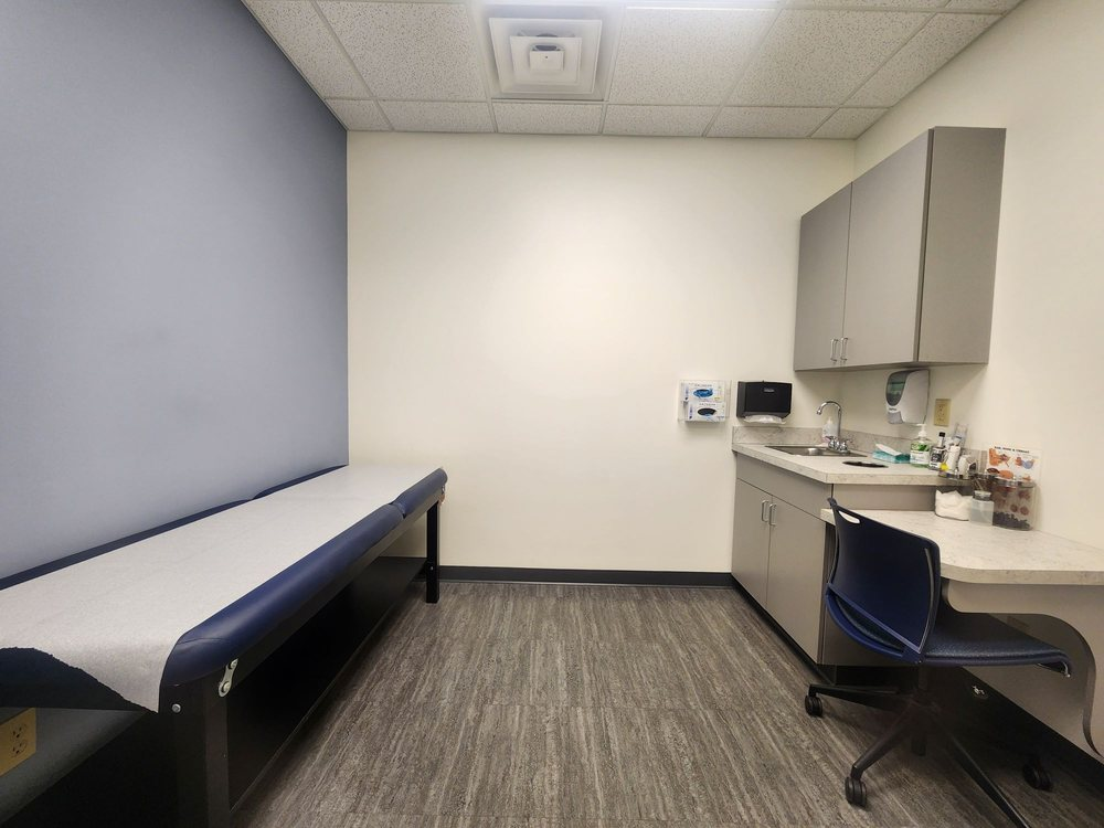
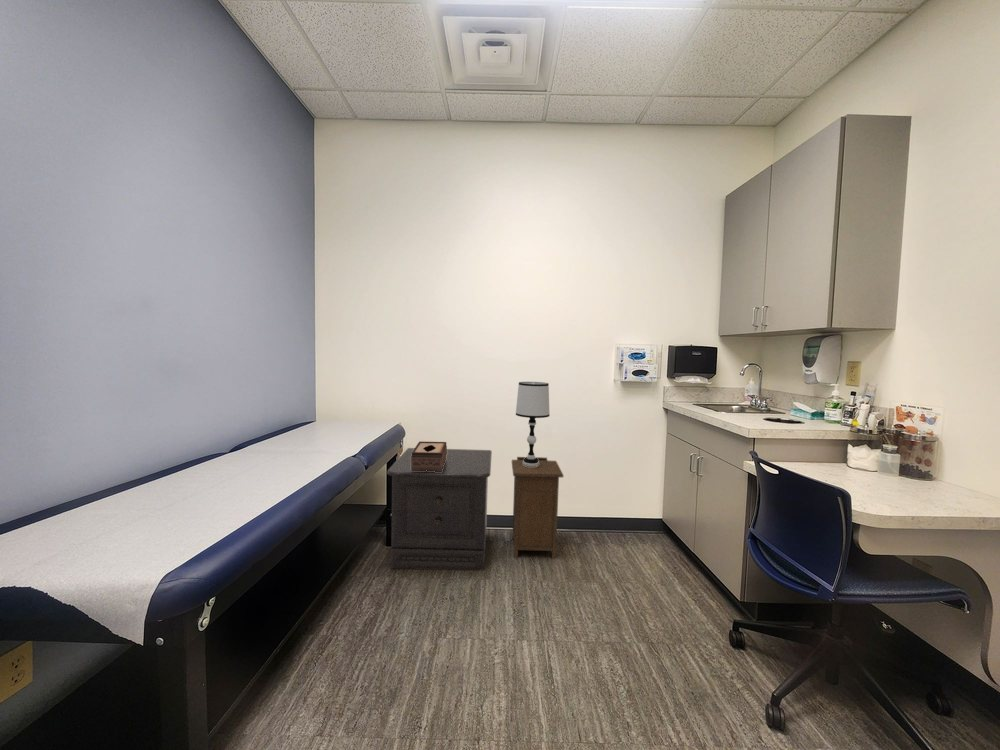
+ tissue box [411,440,448,472]
+ nightstand [511,456,564,559]
+ table lamp [515,381,551,467]
+ nightstand [386,447,493,572]
